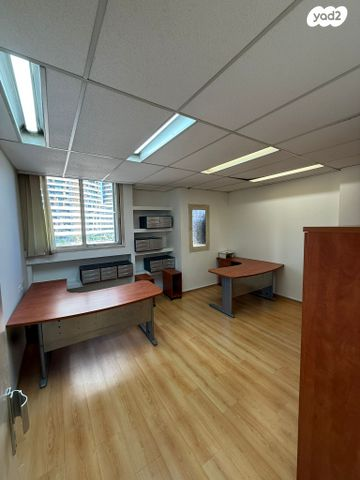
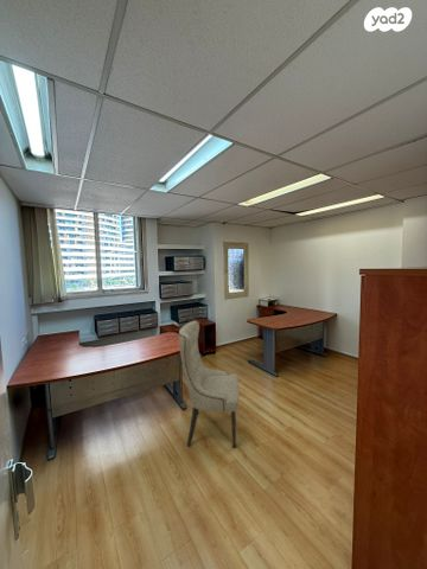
+ chair [178,320,241,448]
